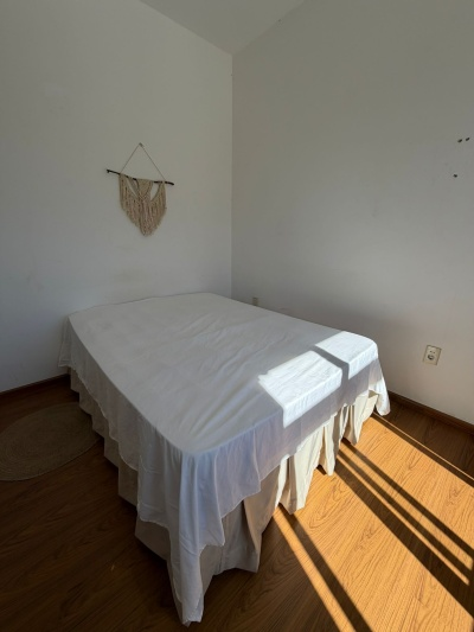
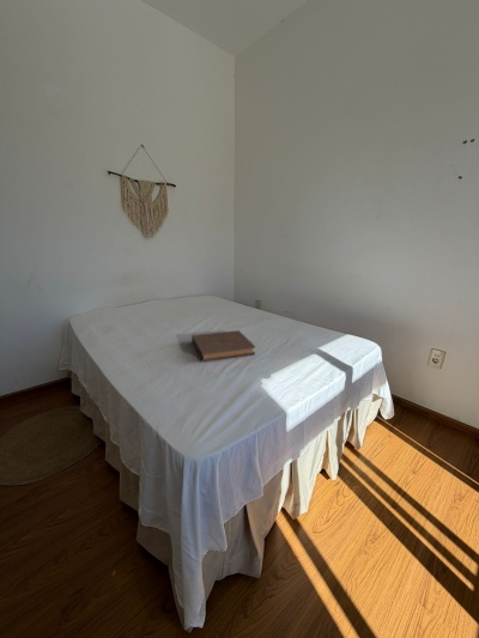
+ book [190,329,256,363]
